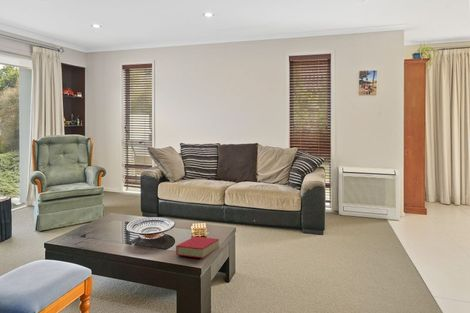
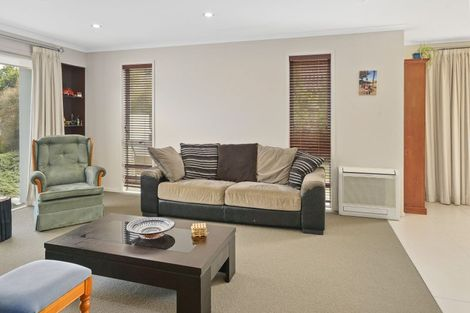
- book [175,236,220,259]
